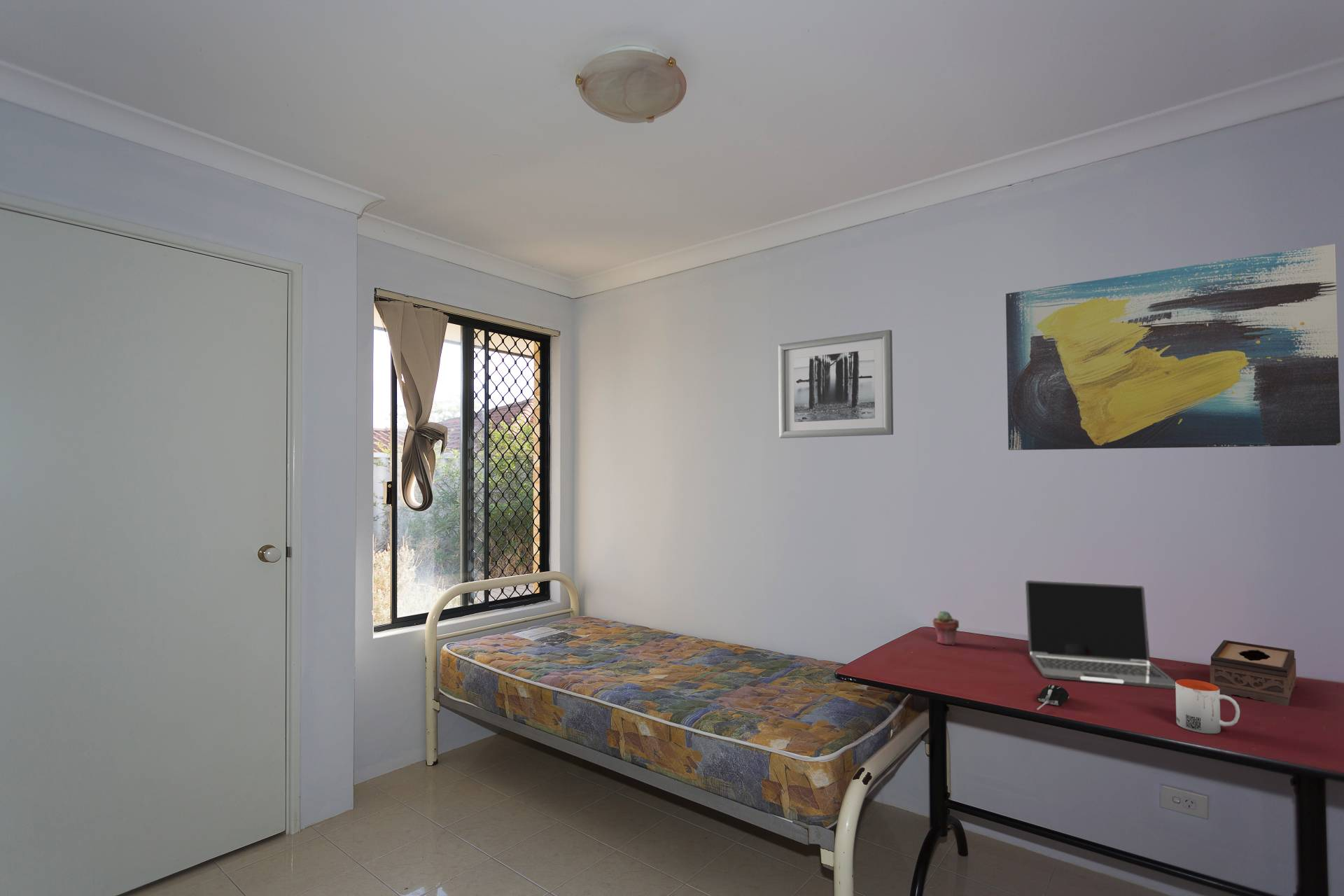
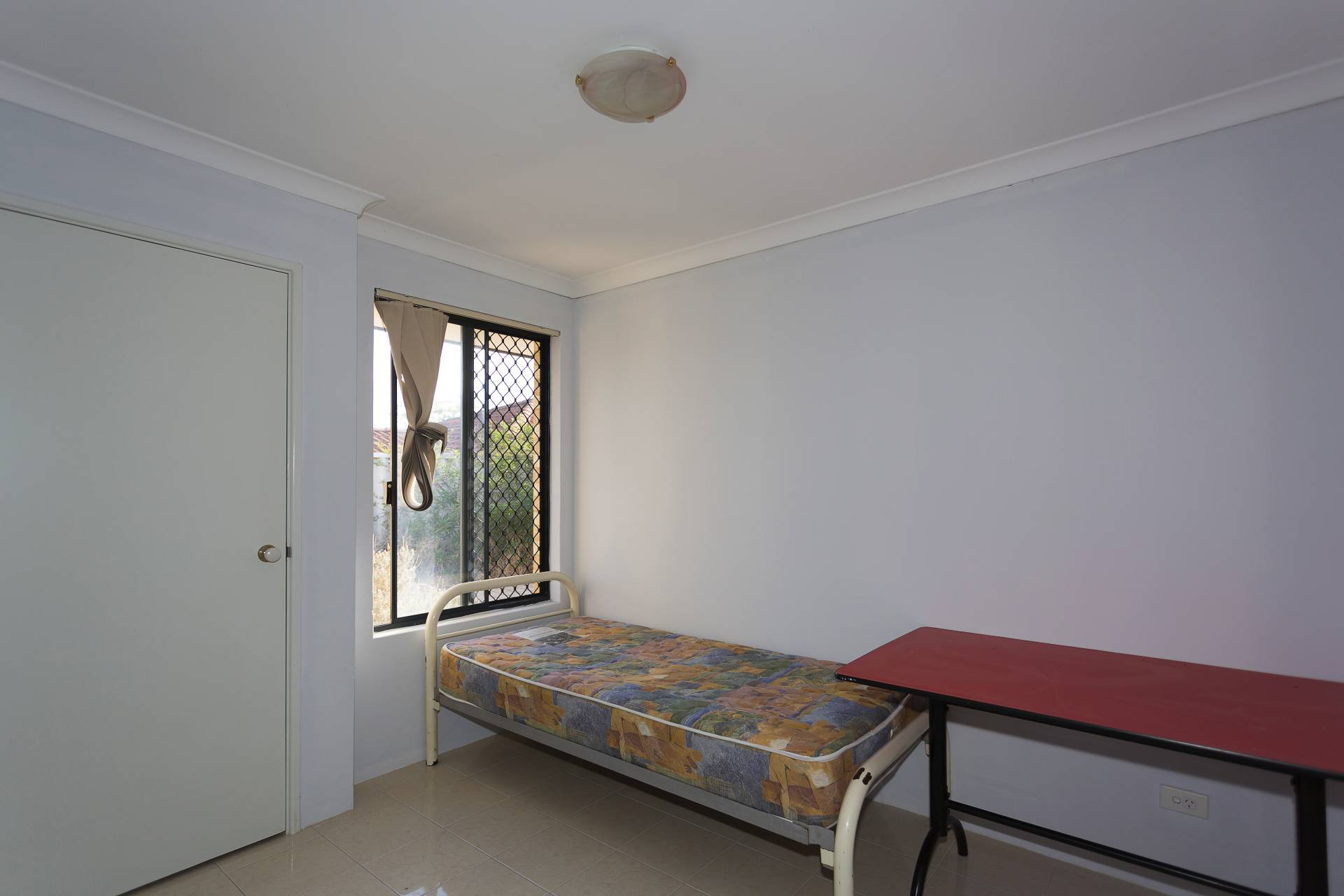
- laptop [1025,580,1176,690]
- wall art [1005,243,1341,451]
- computer mouse [1036,684,1070,710]
- wall art [778,329,894,439]
- potted succulent [932,610,960,646]
- tissue box [1209,639,1297,706]
- mug [1175,678,1240,734]
